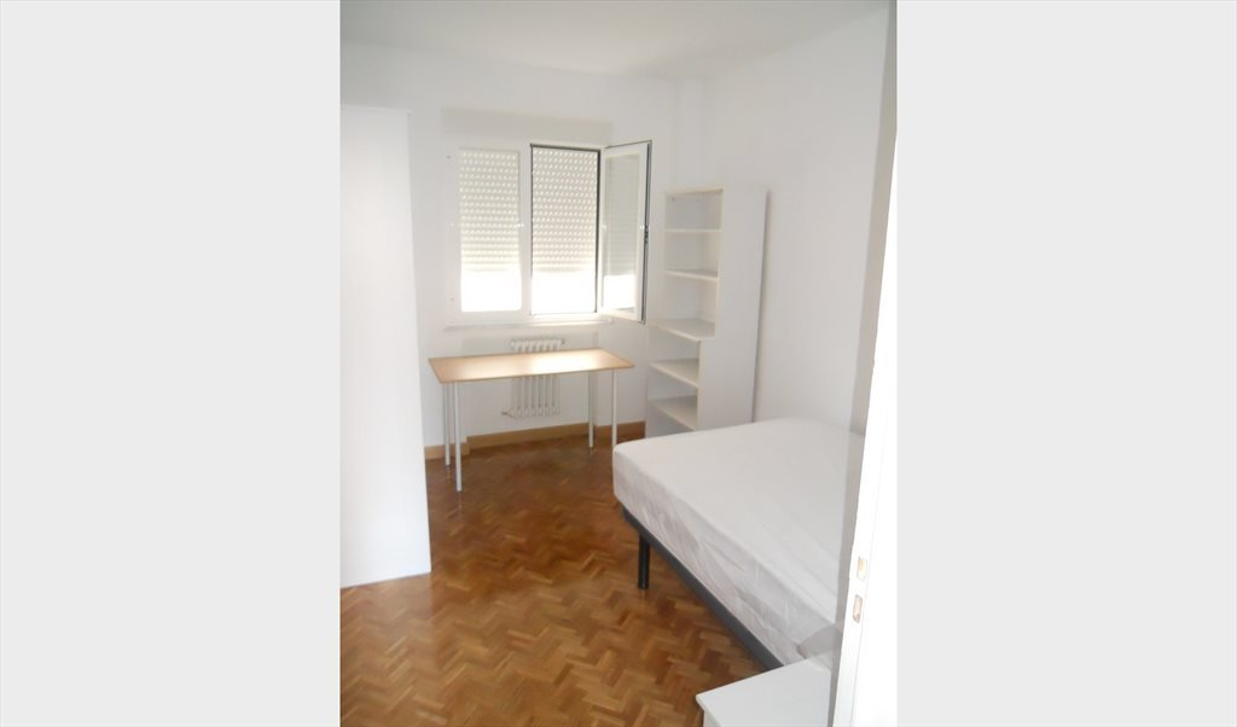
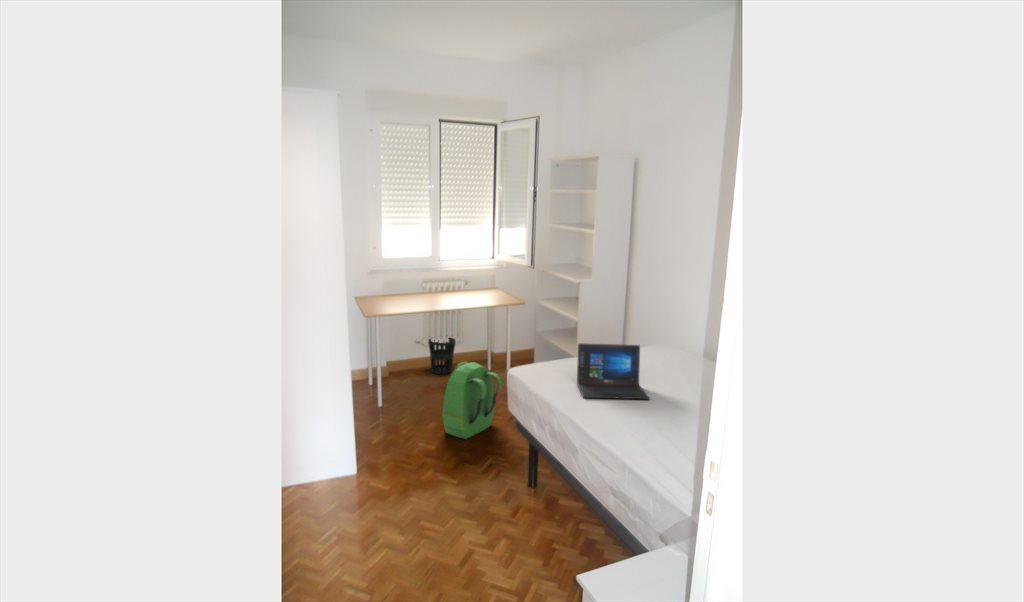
+ wastebasket [427,336,457,375]
+ laptop [576,342,651,400]
+ backpack [441,361,503,440]
